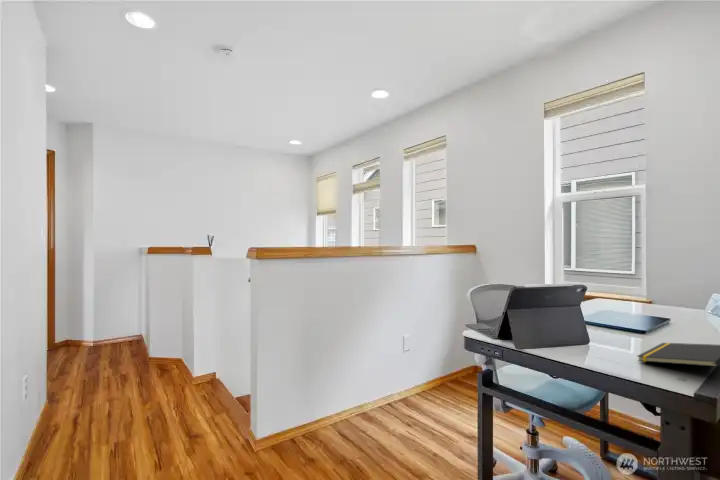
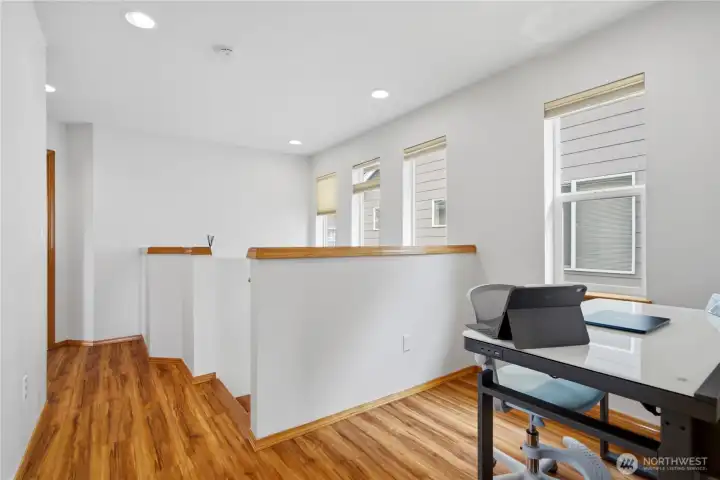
- notepad [636,342,720,368]
